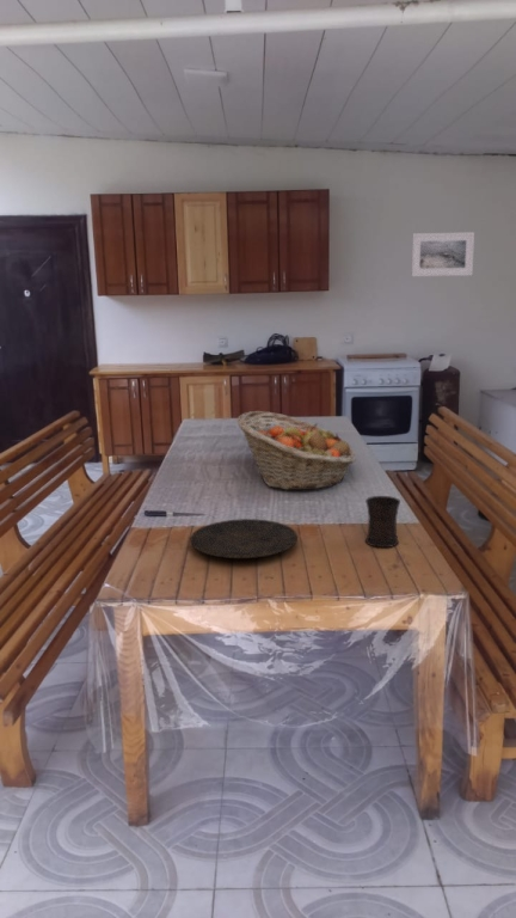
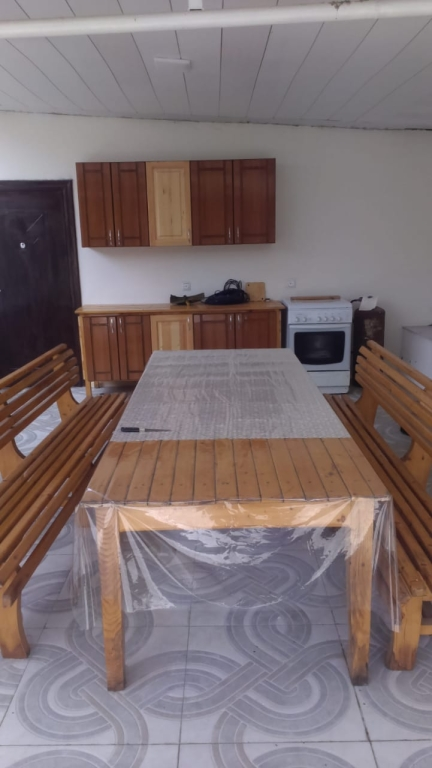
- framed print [411,231,475,277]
- mug [364,495,401,549]
- plate [189,518,299,559]
- fruit basket [236,410,357,491]
